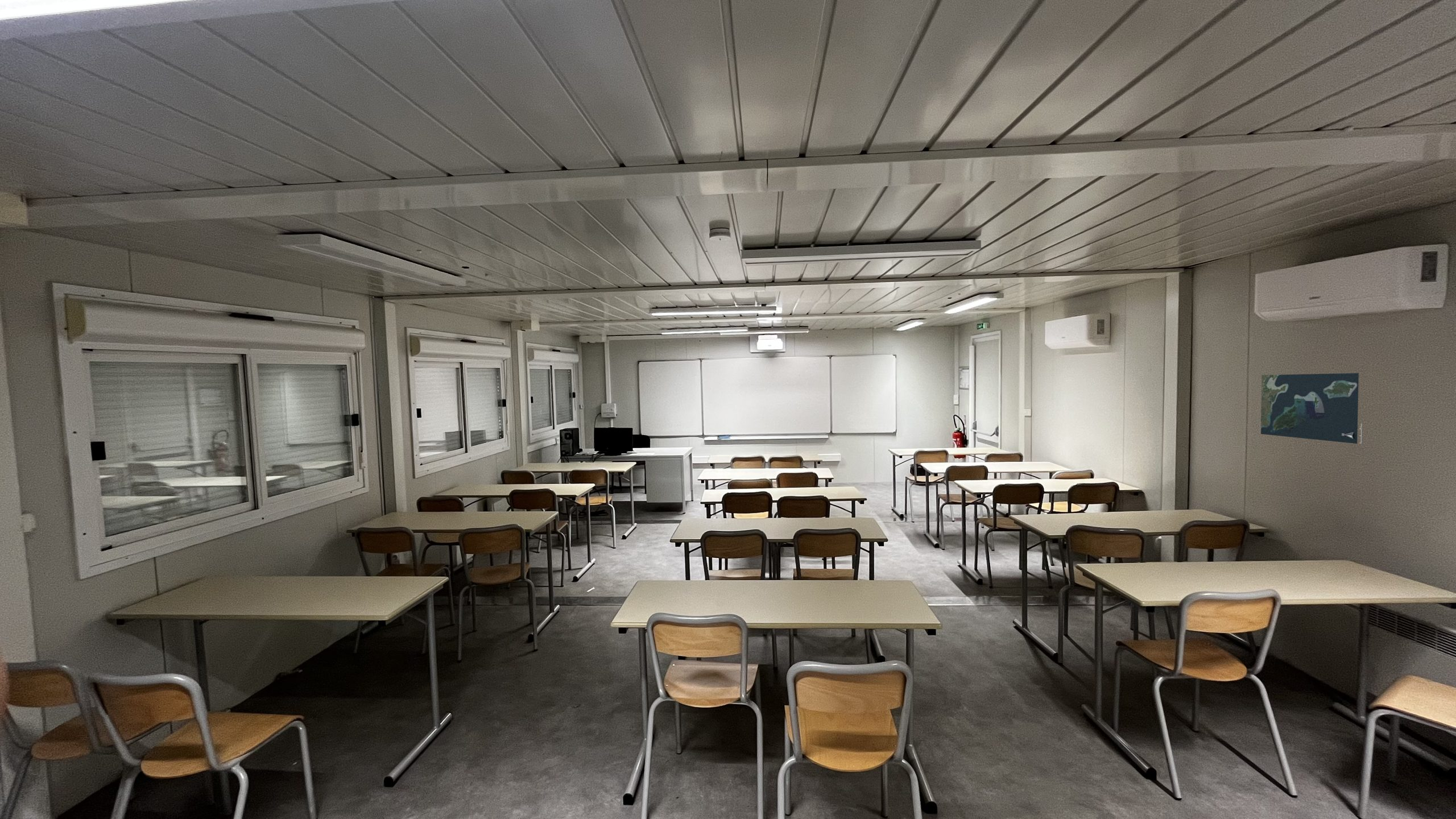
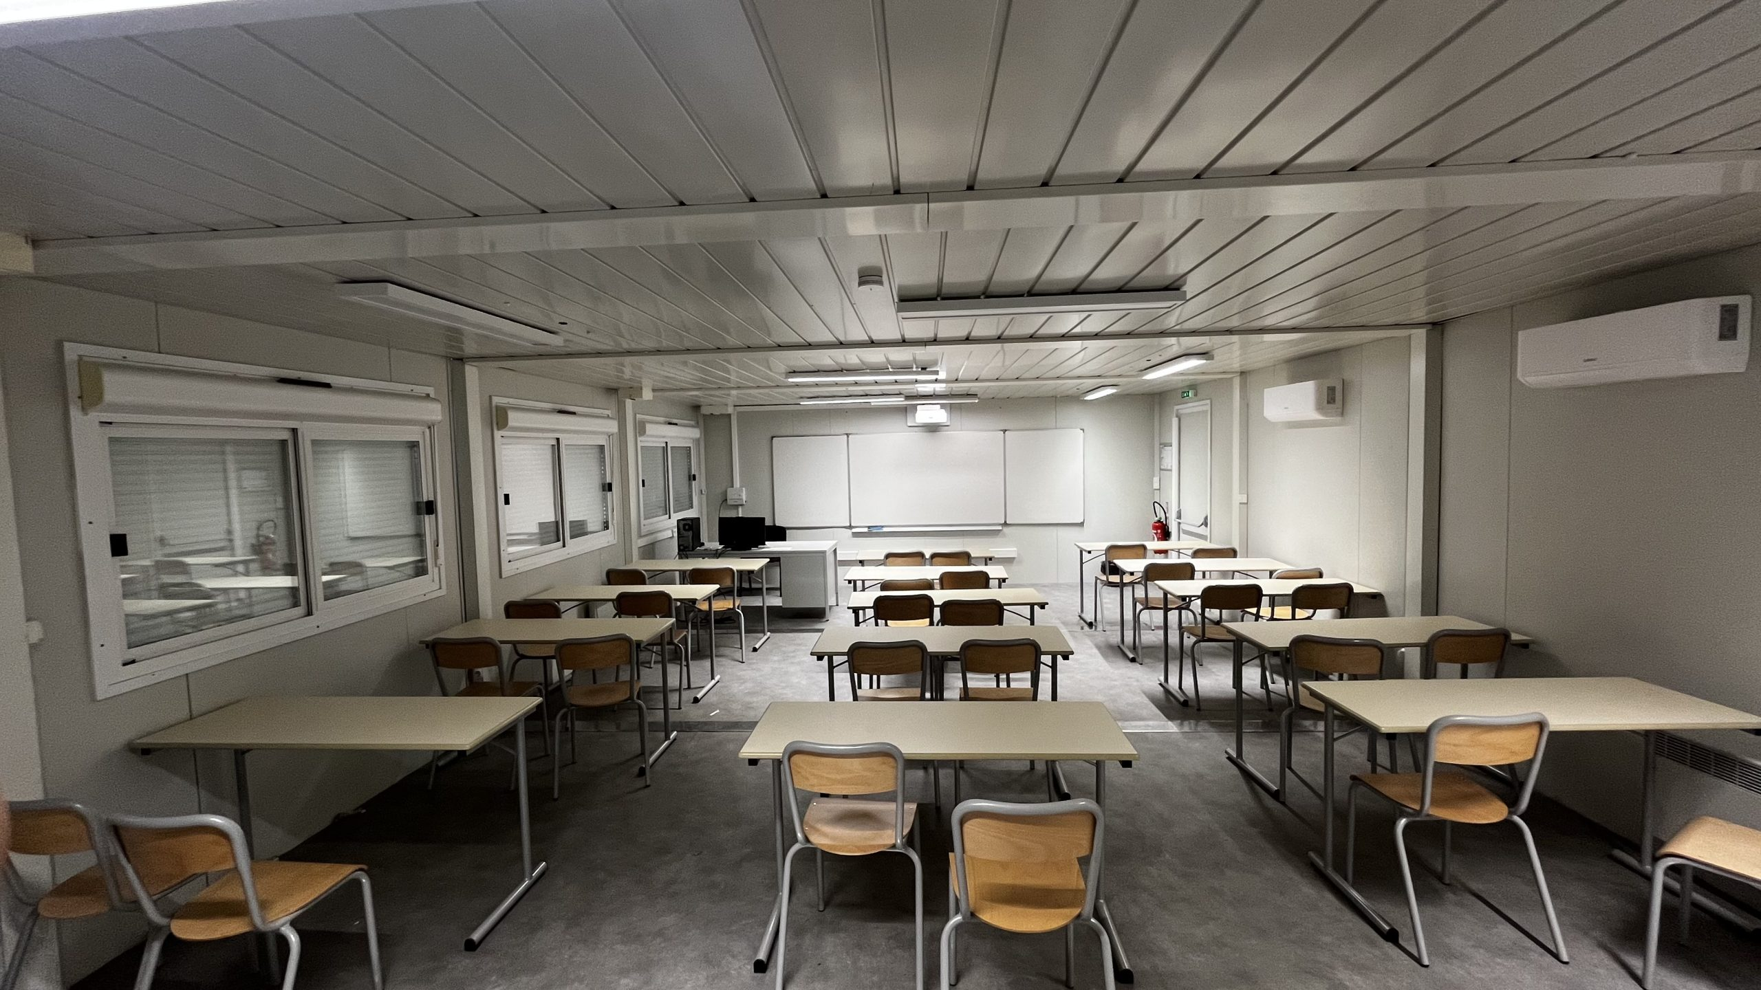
- map [1260,373,1362,444]
